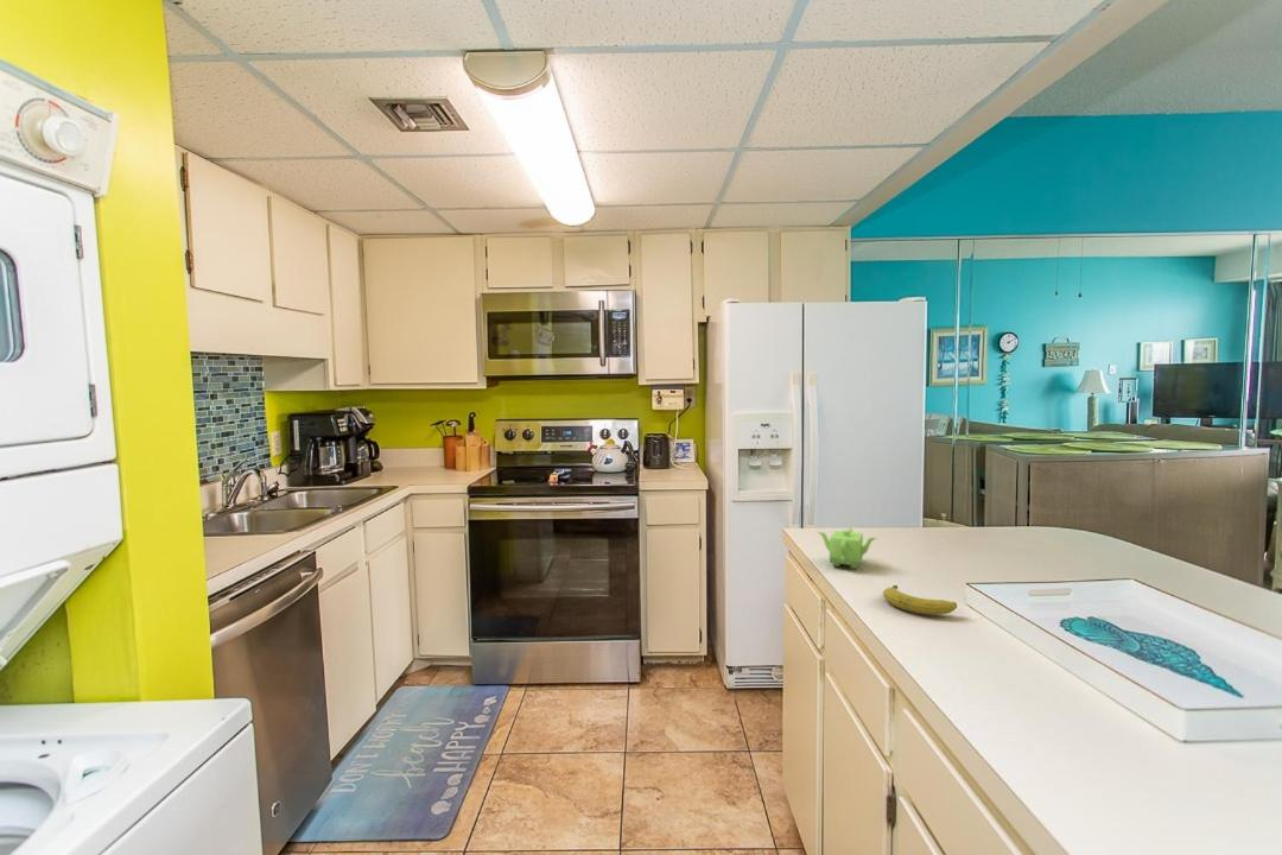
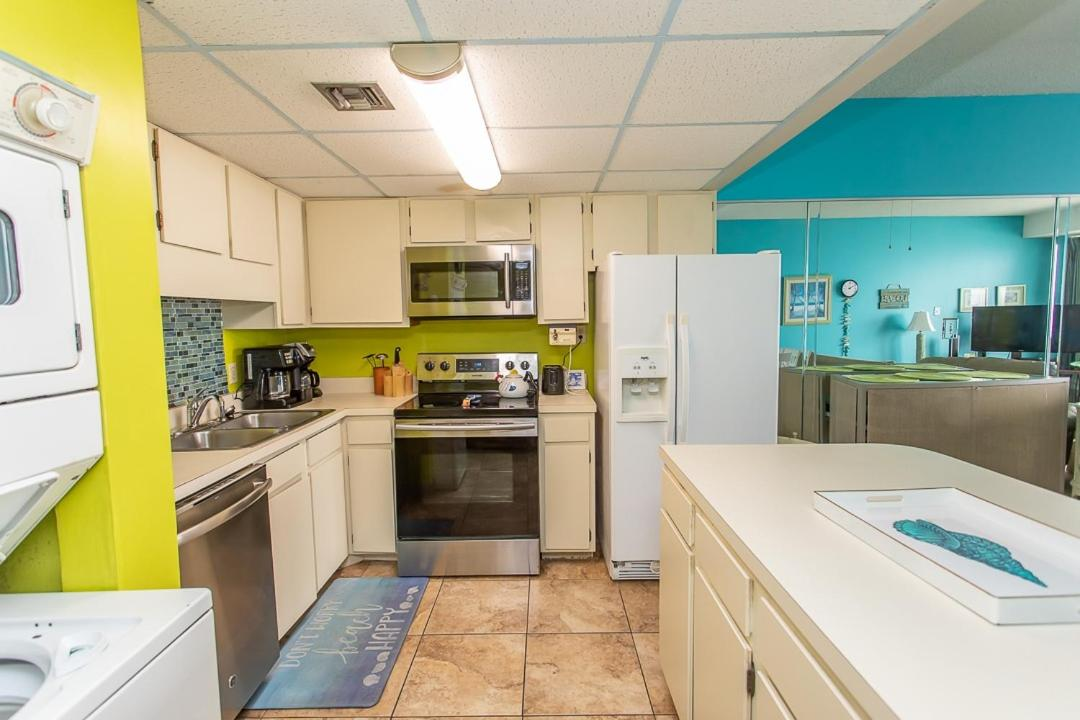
- fruit [882,584,958,615]
- teapot [817,527,878,570]
